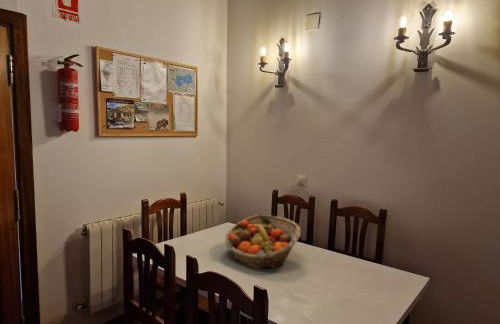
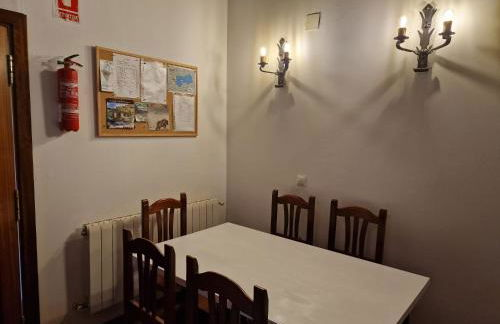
- fruit basket [224,214,302,269]
